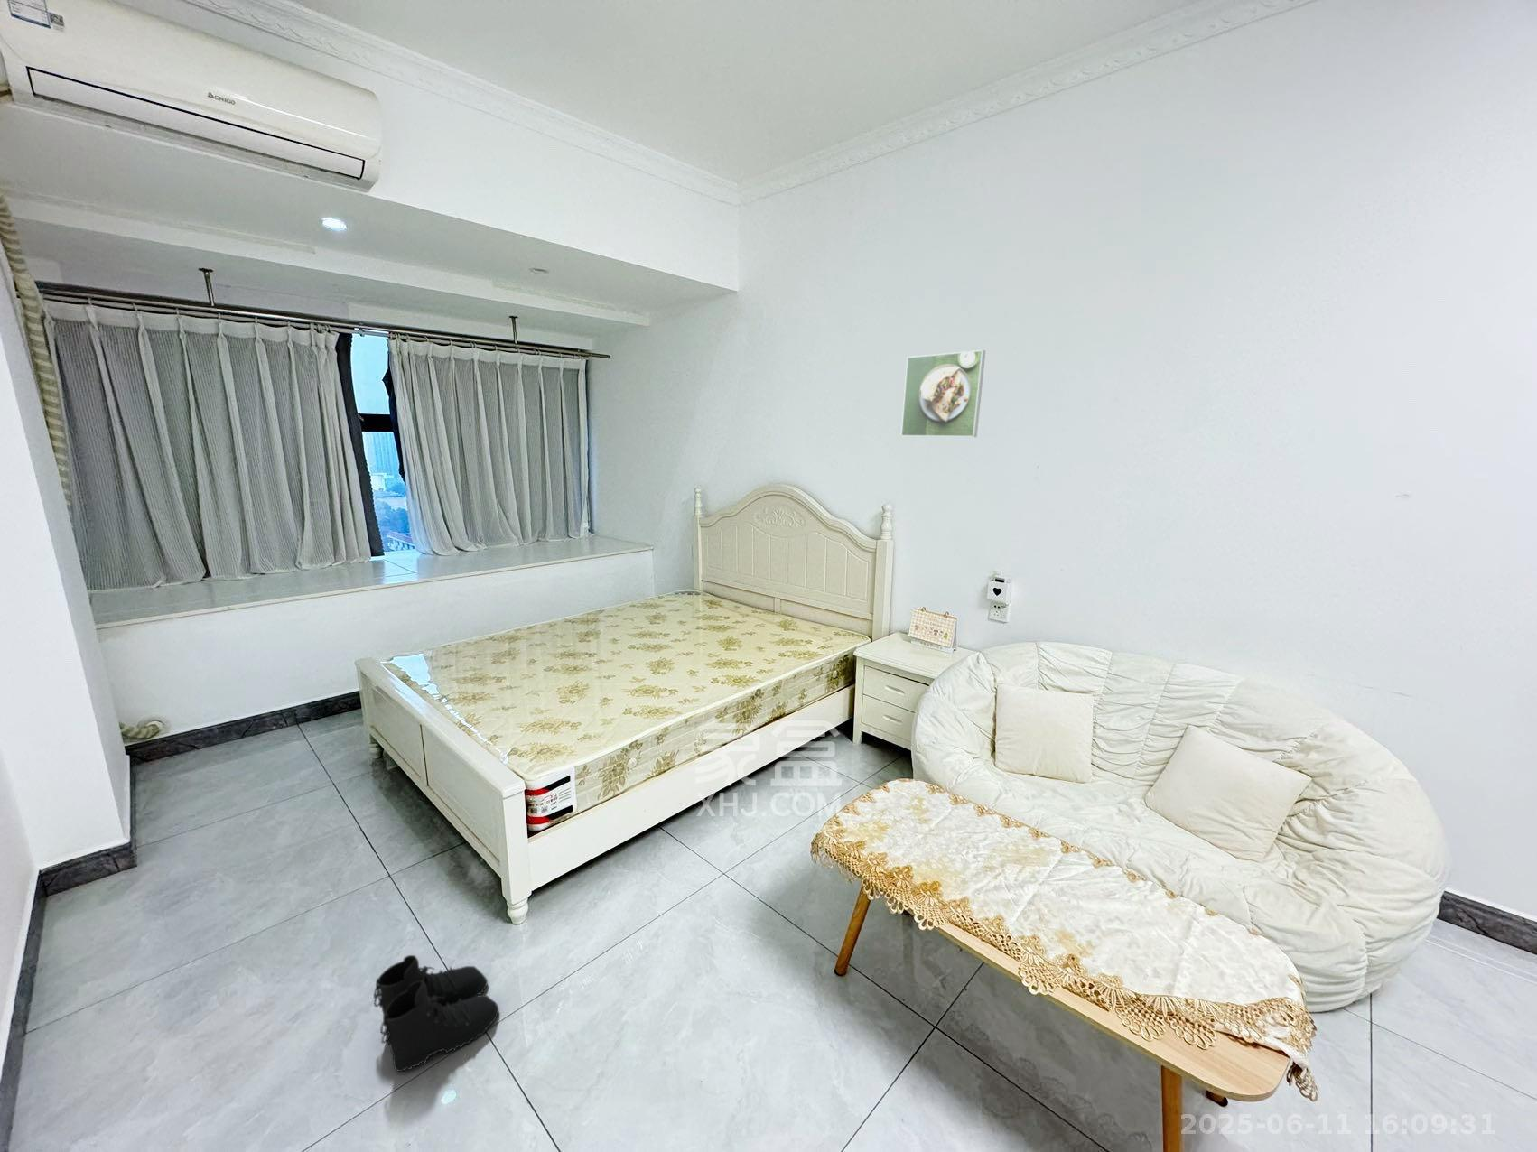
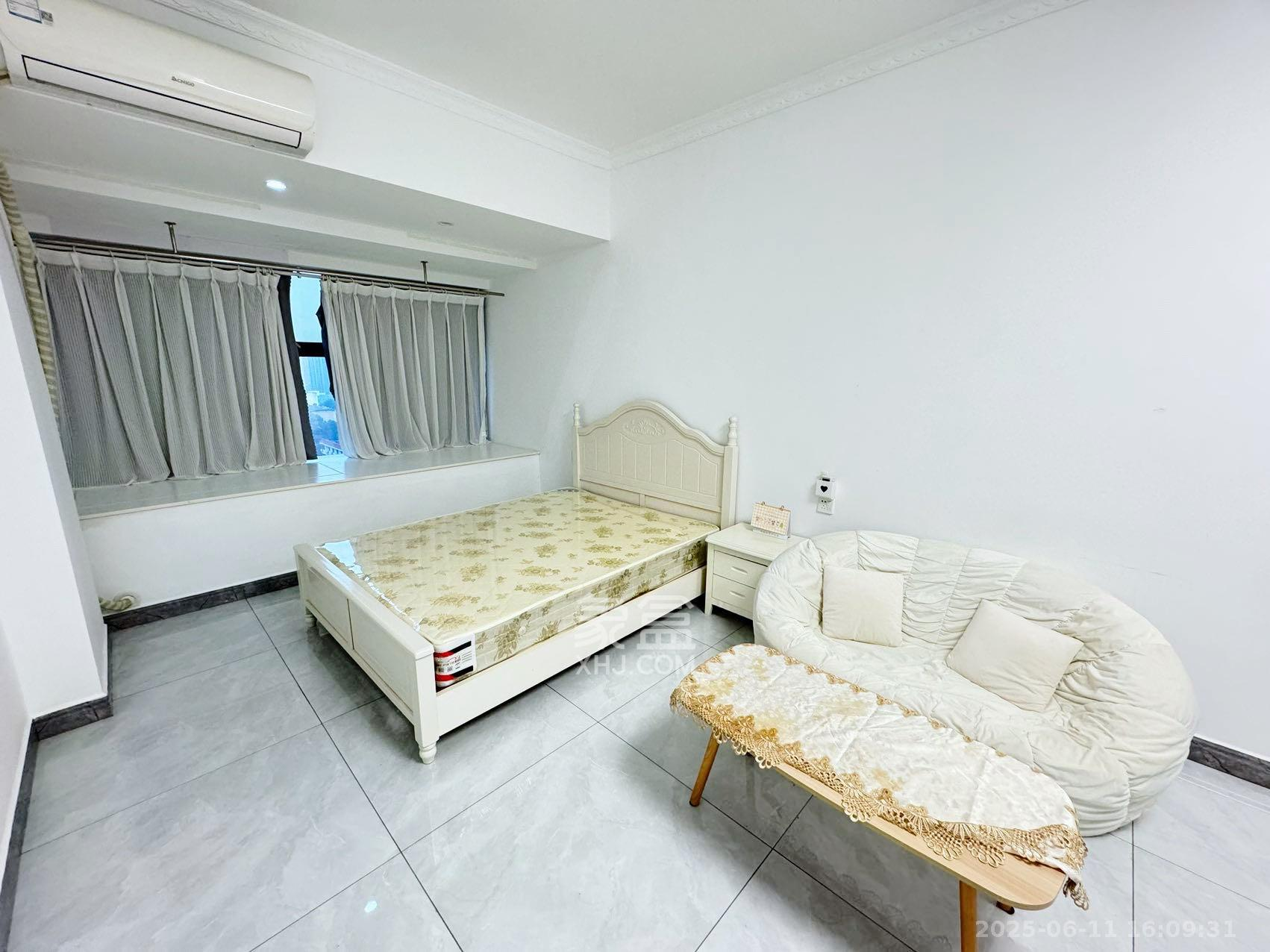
- boots [373,955,500,1072]
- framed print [900,350,986,438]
